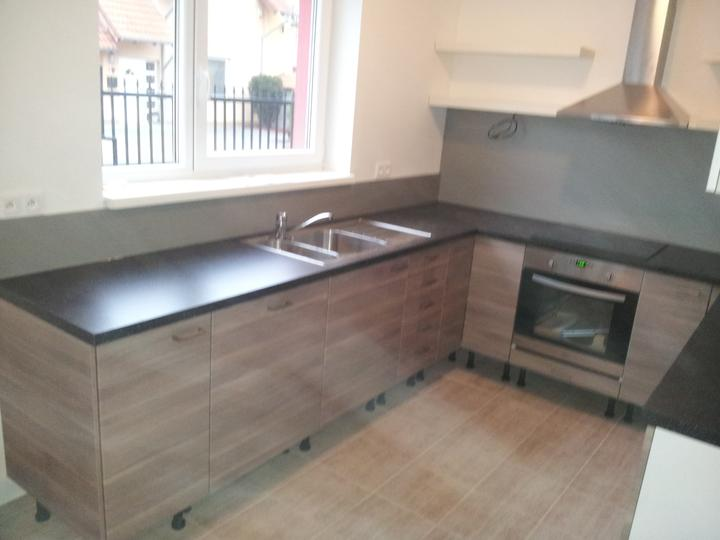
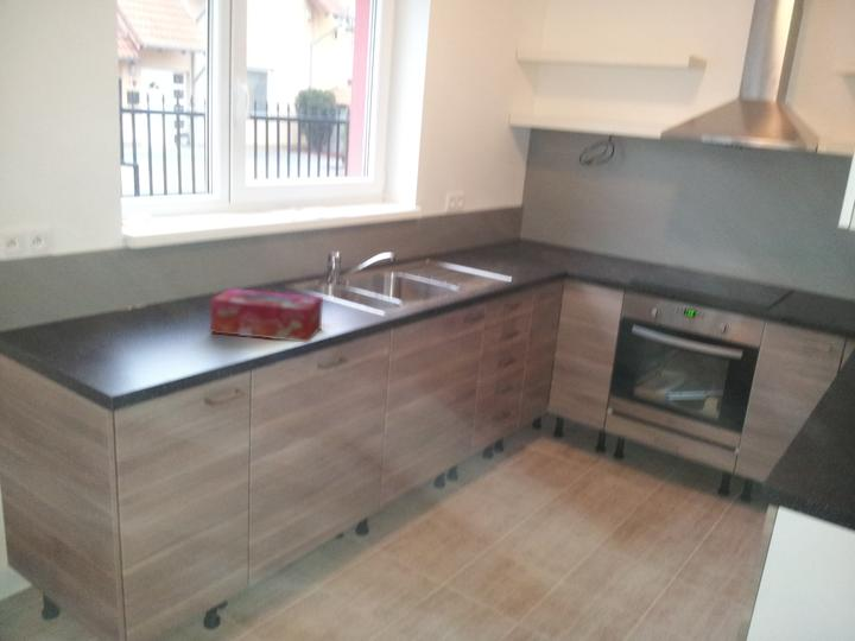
+ tissue box [210,287,324,344]
